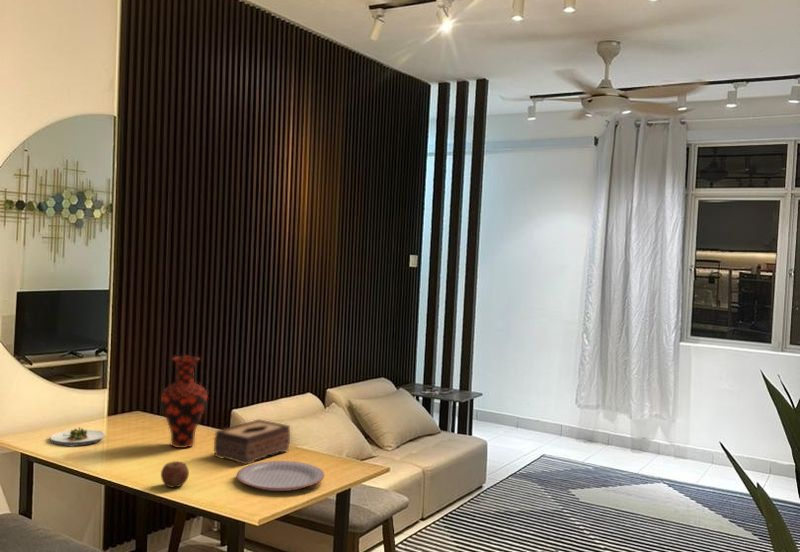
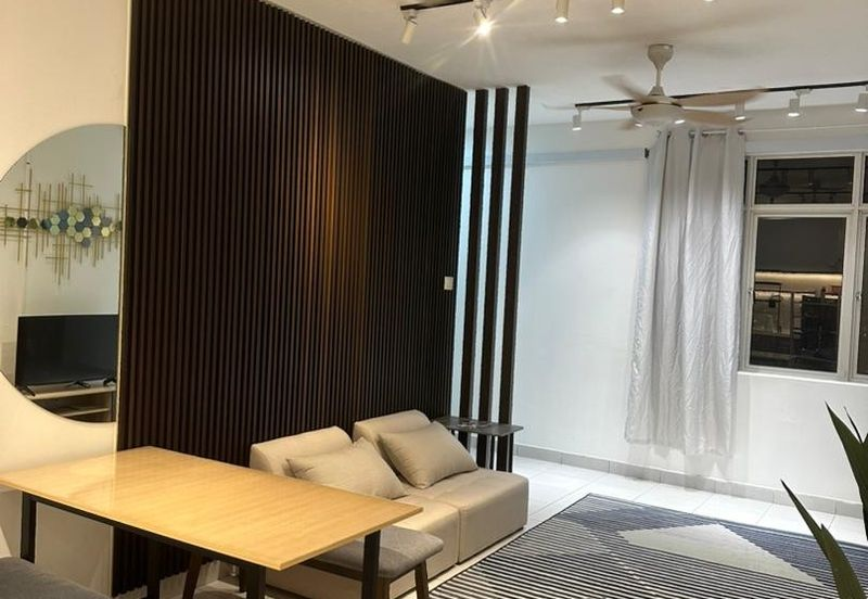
- tissue box [213,418,291,466]
- plate [235,460,325,492]
- apple [160,460,190,488]
- salad plate [49,426,107,447]
- vase [160,355,208,449]
